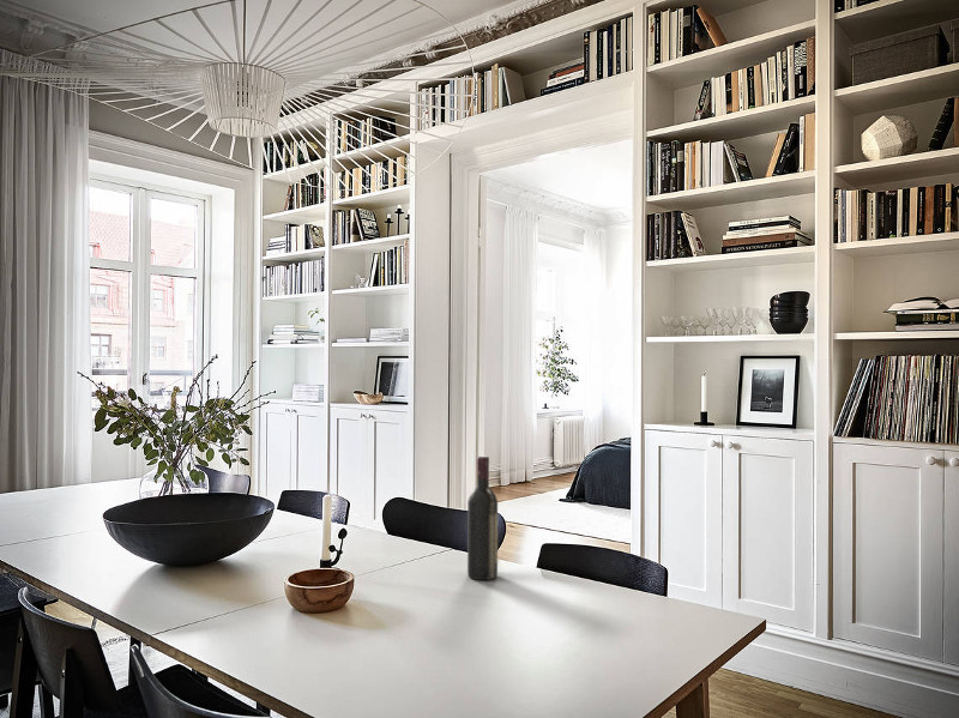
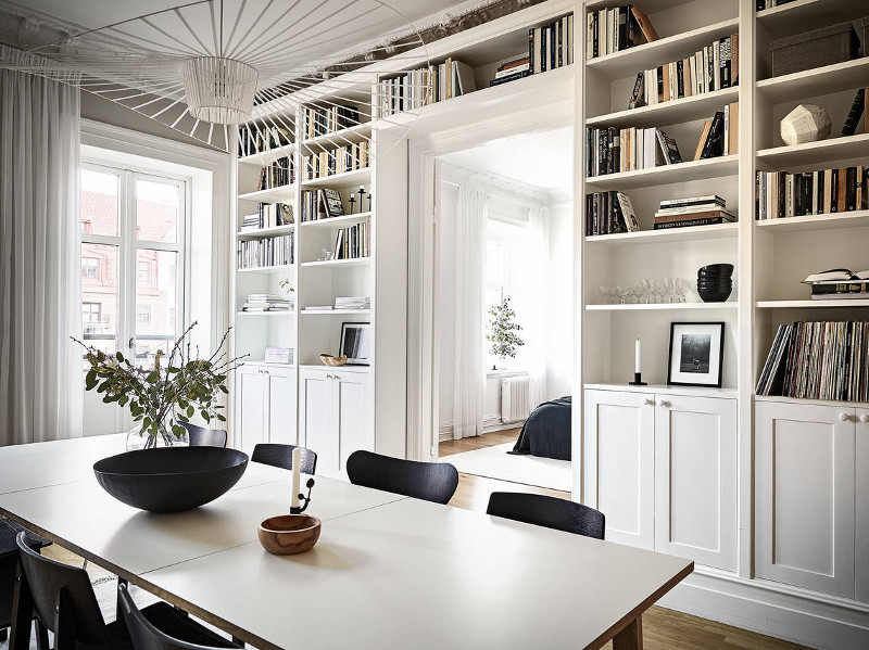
- wine bottle [466,454,499,581]
